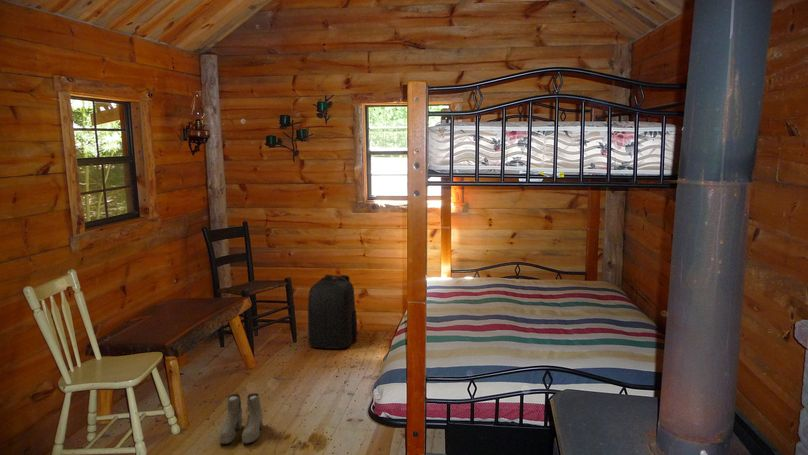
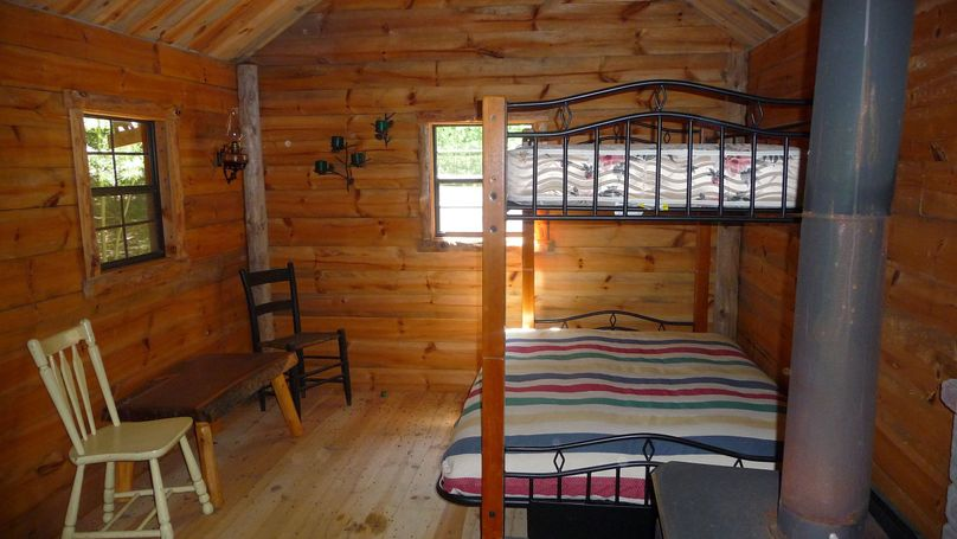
- boots [218,392,264,445]
- backpack [307,274,359,350]
